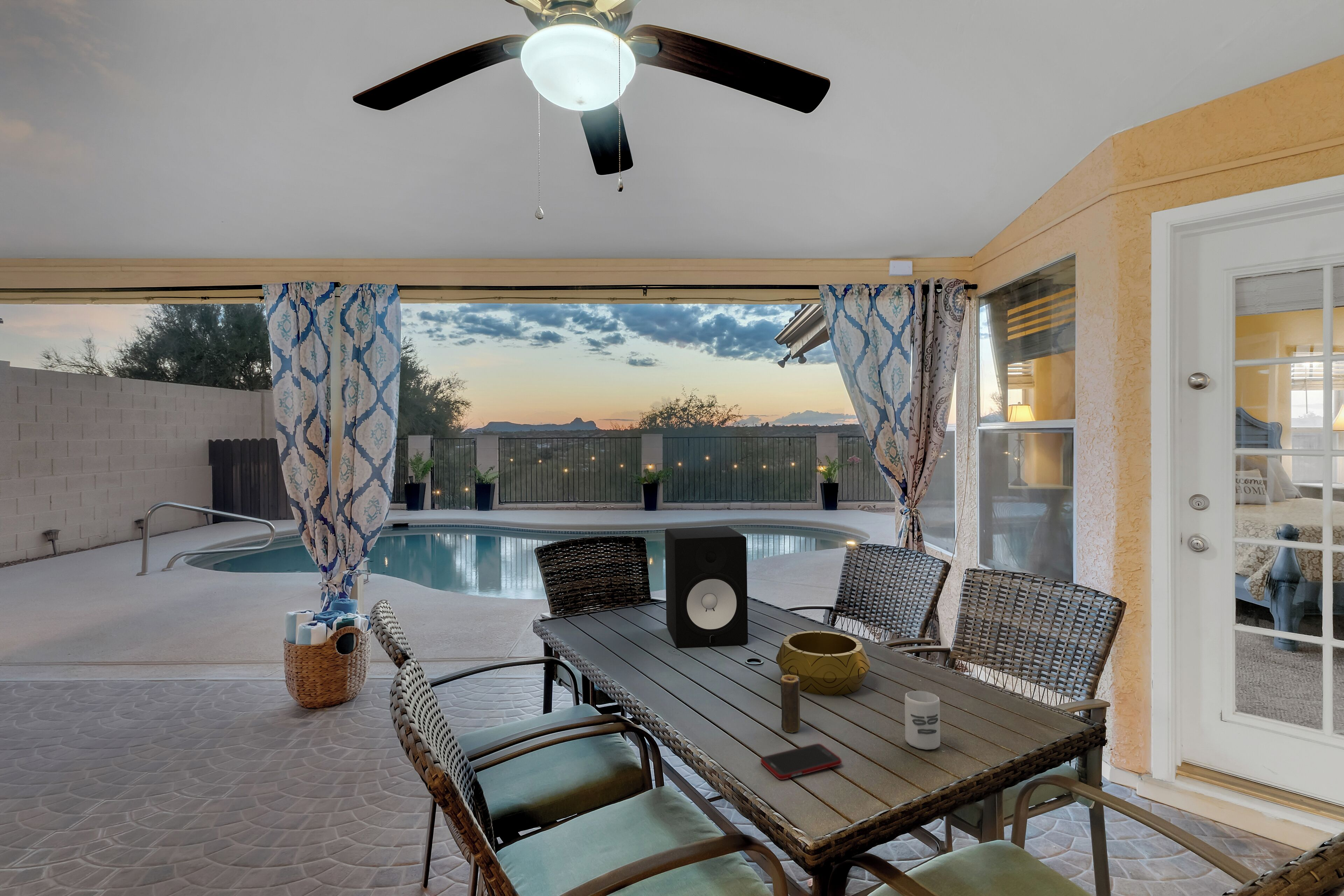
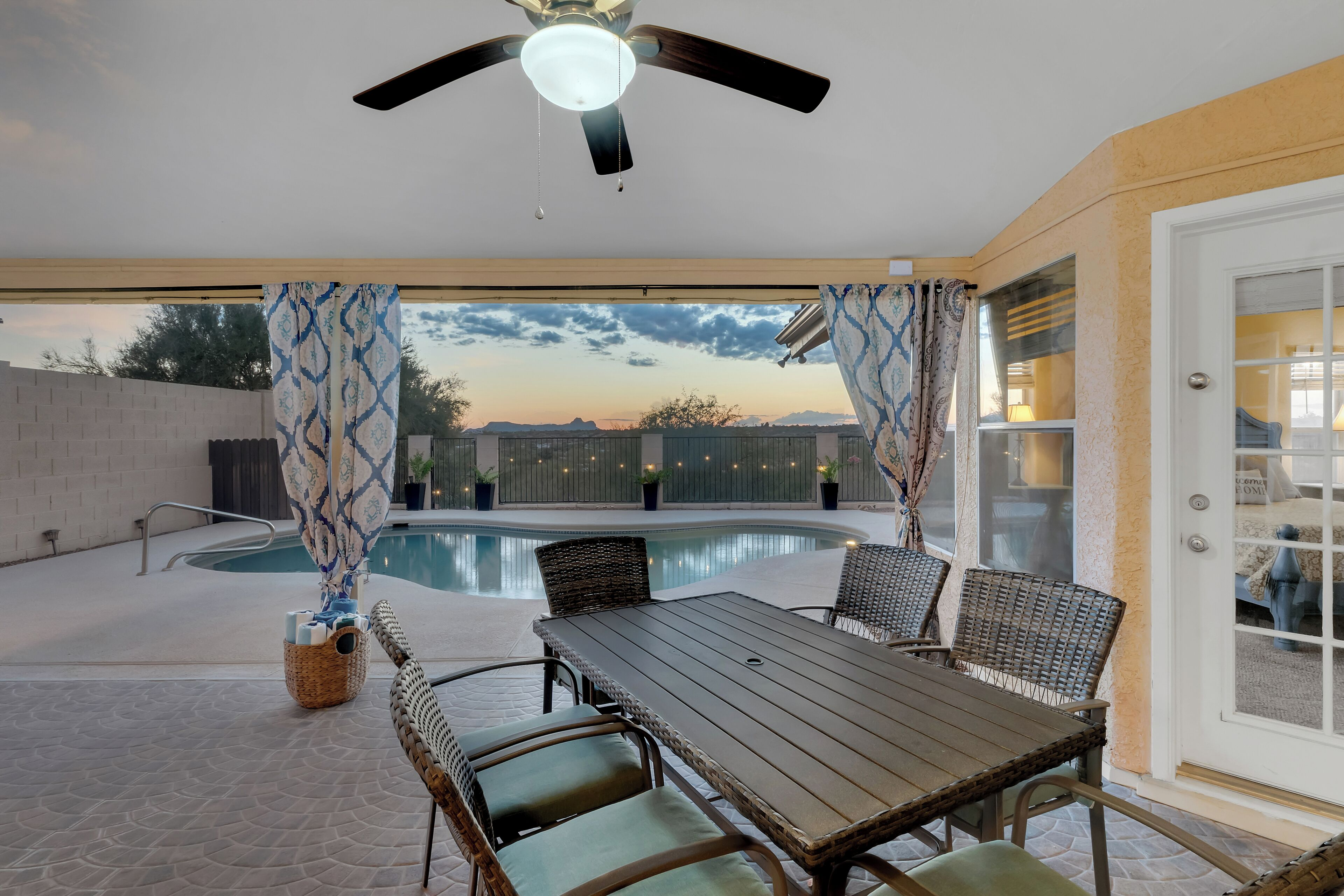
- decorative bowl [776,631,871,696]
- candle [780,674,800,733]
- cell phone [760,743,842,780]
- speaker [665,526,748,649]
- cup [904,690,940,750]
